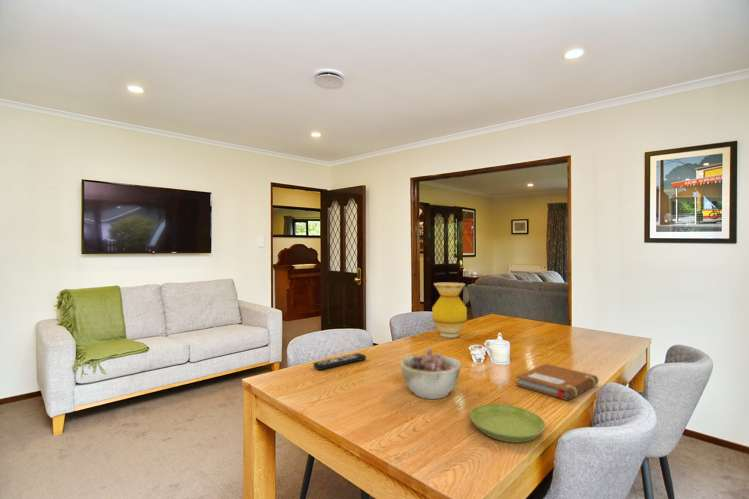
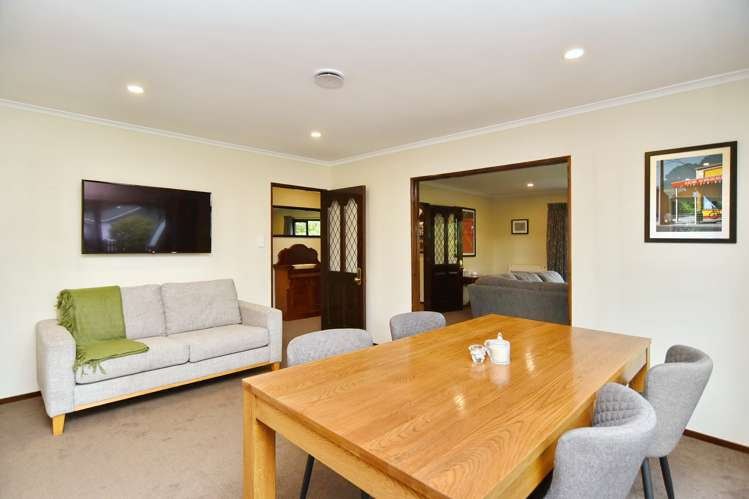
- notebook [515,363,599,401]
- saucer [469,403,547,444]
- remote control [312,352,367,371]
- bowl [400,347,462,400]
- vase [431,282,468,339]
